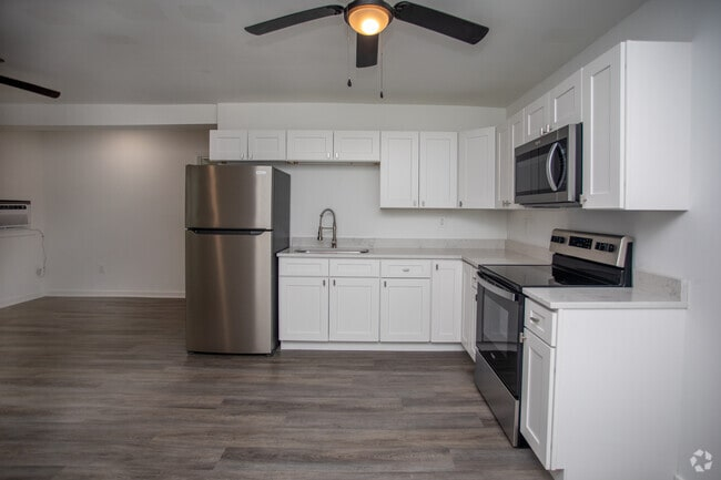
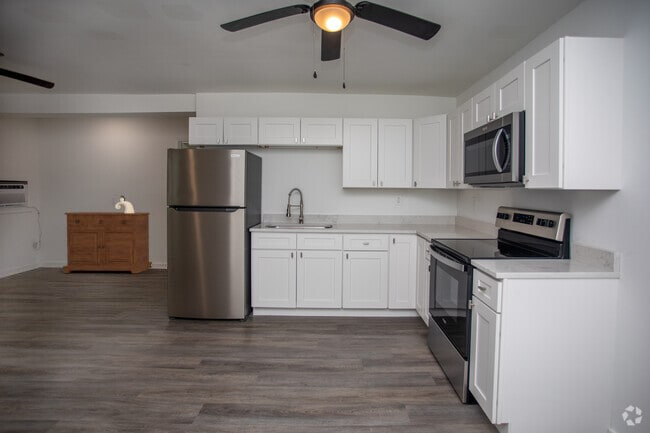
+ decorative sculpture [111,193,135,213]
+ sideboard [62,211,153,274]
